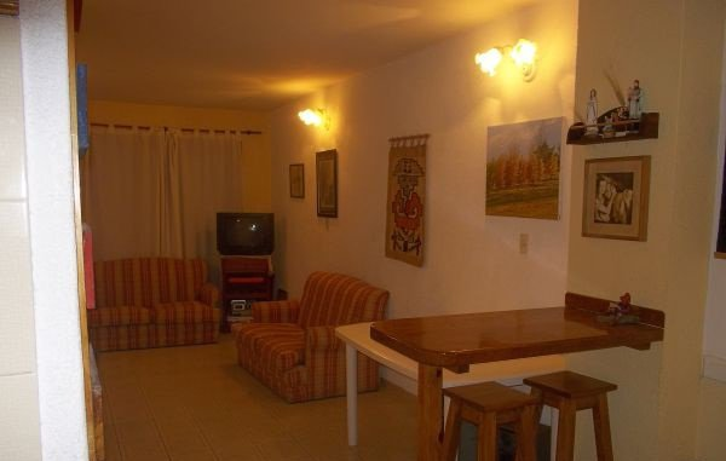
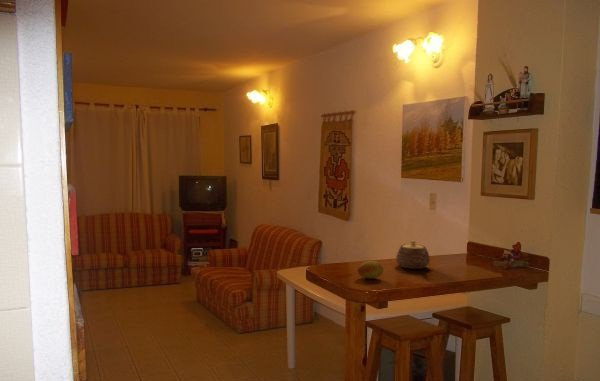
+ fruit [357,260,384,280]
+ teapot [395,240,431,270]
